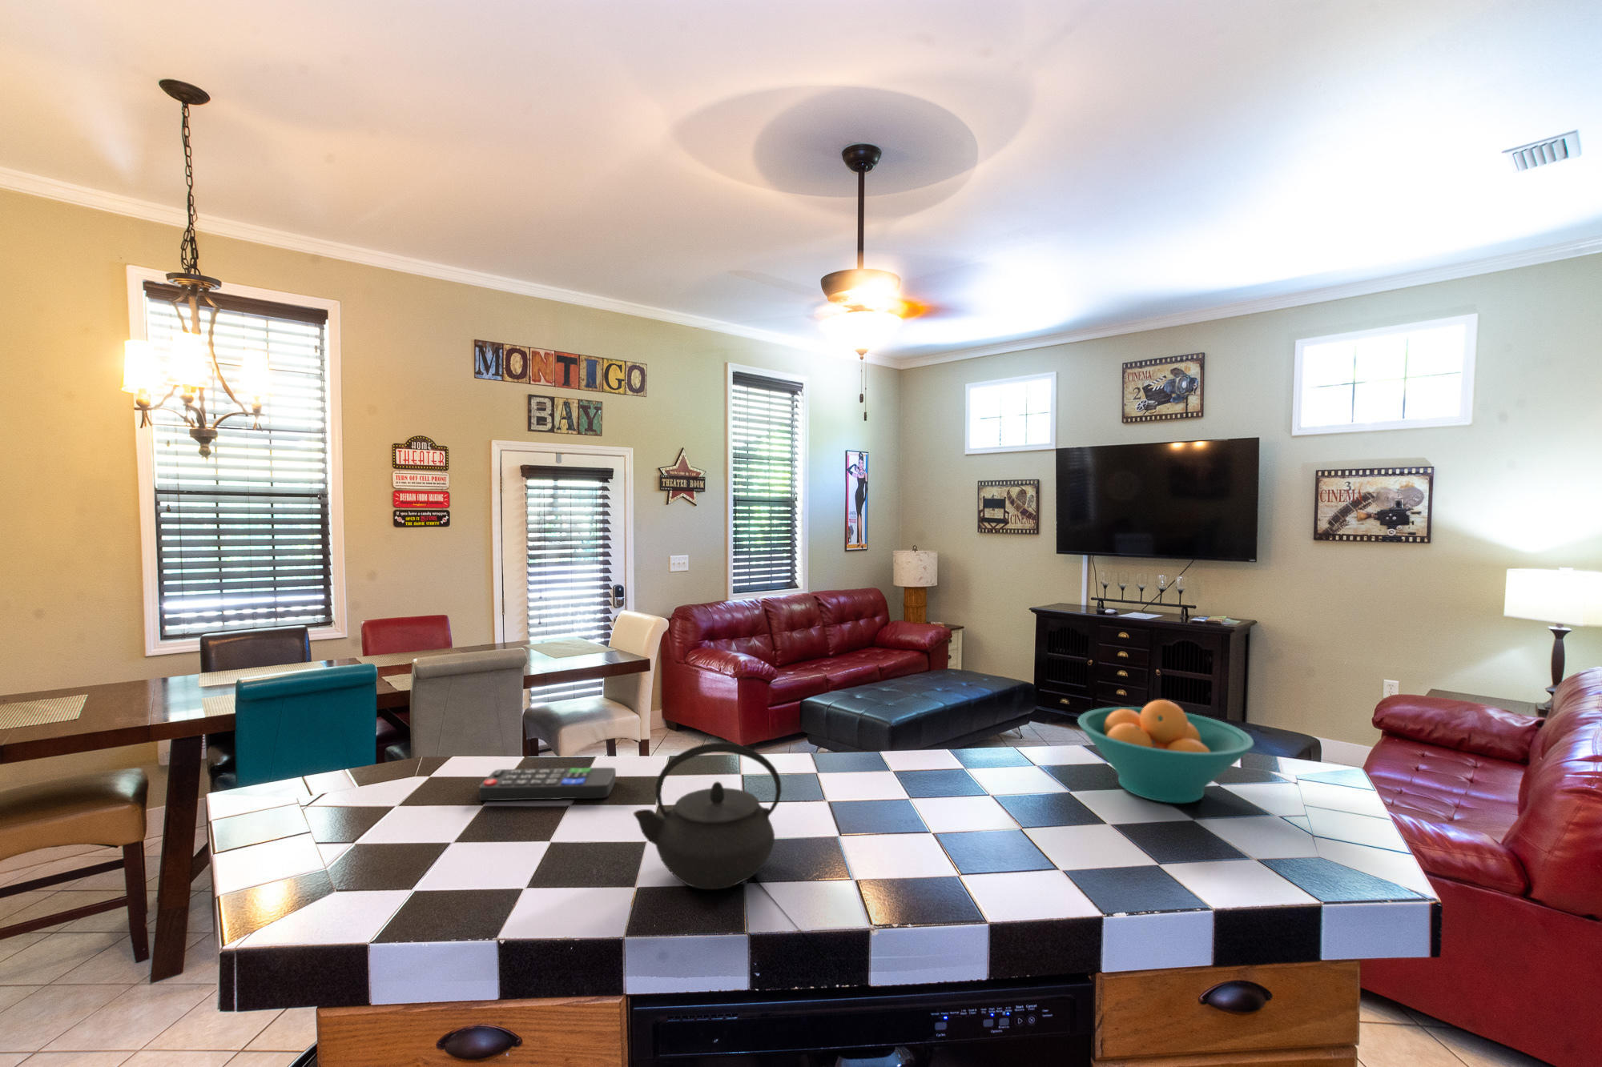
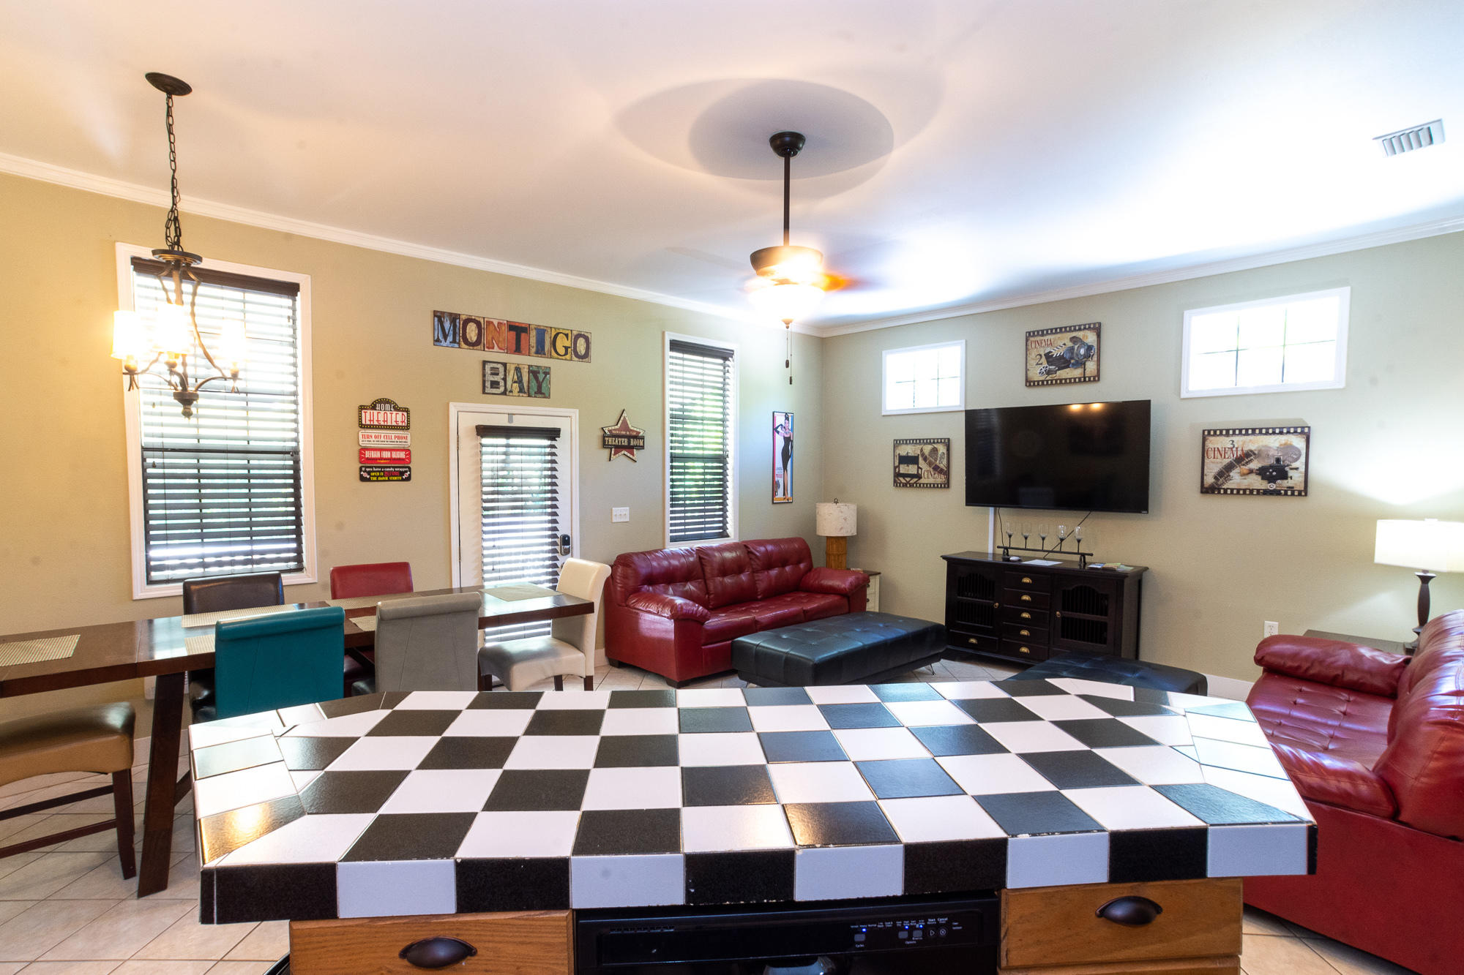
- fruit bowl [1077,699,1255,805]
- remote control [478,767,617,801]
- kettle [632,742,783,890]
